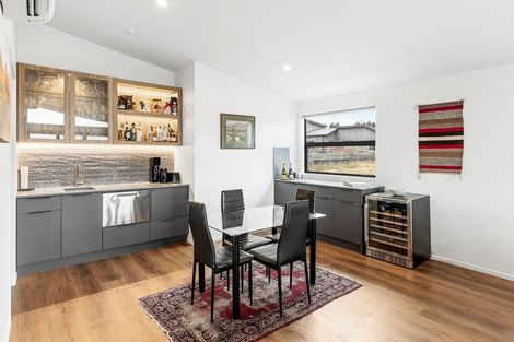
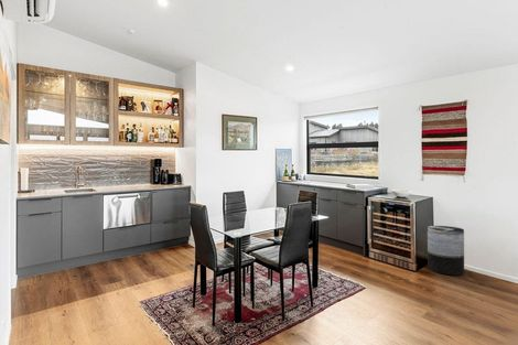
+ trash can [427,225,465,277]
